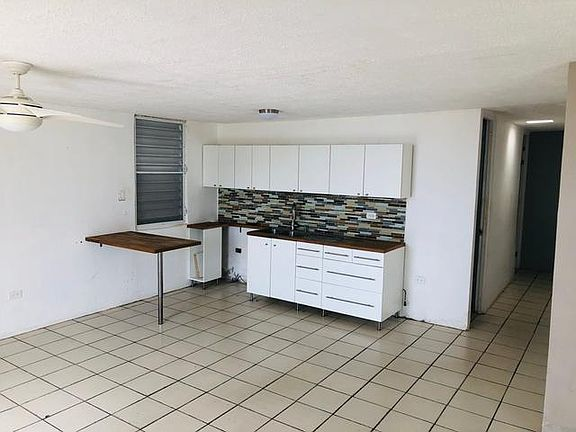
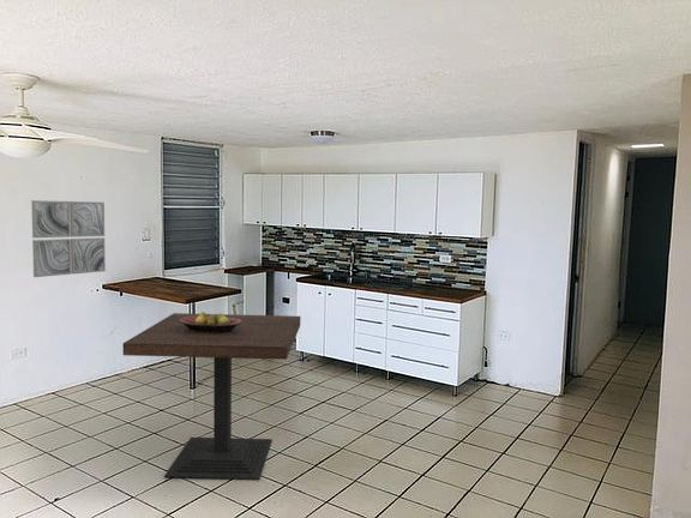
+ wall art [30,199,107,278]
+ dining table [122,312,301,481]
+ fruit bowl [180,311,242,332]
